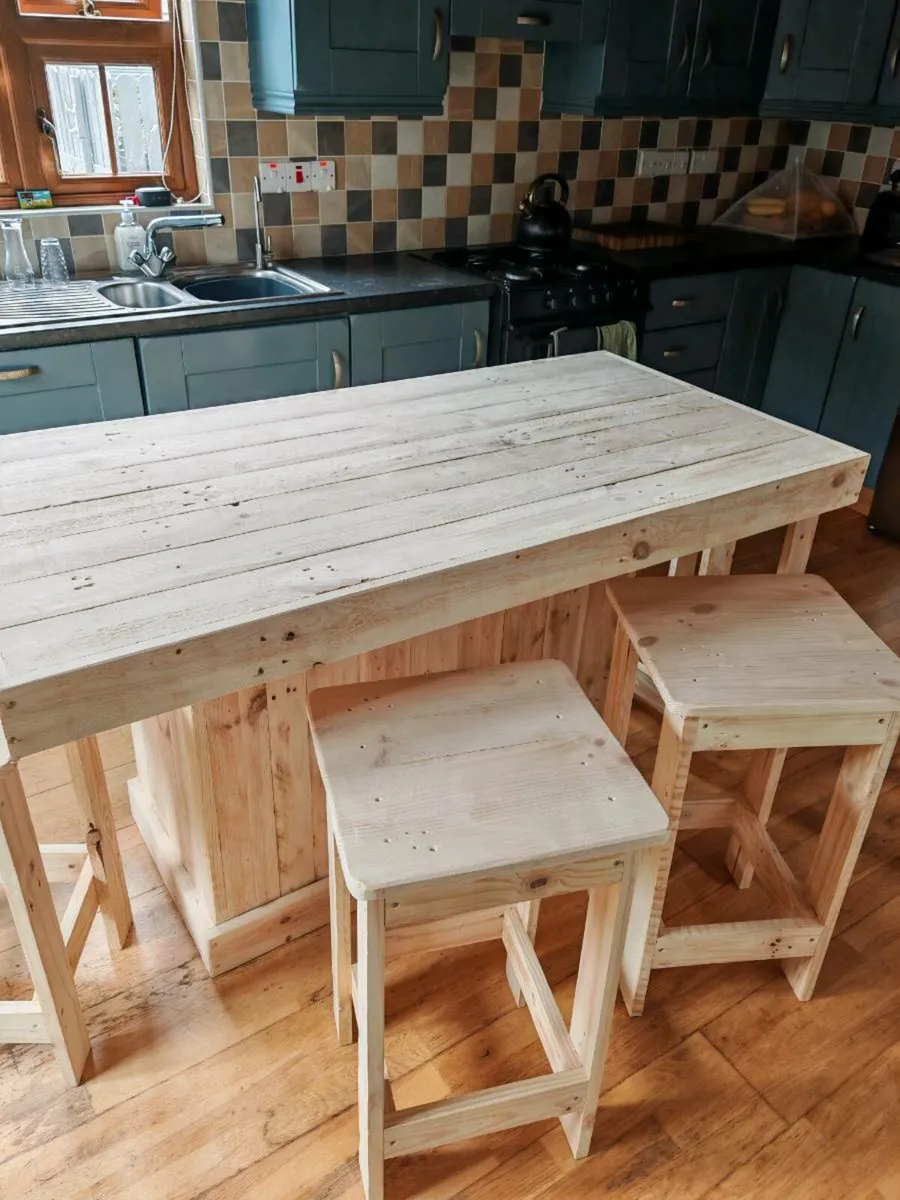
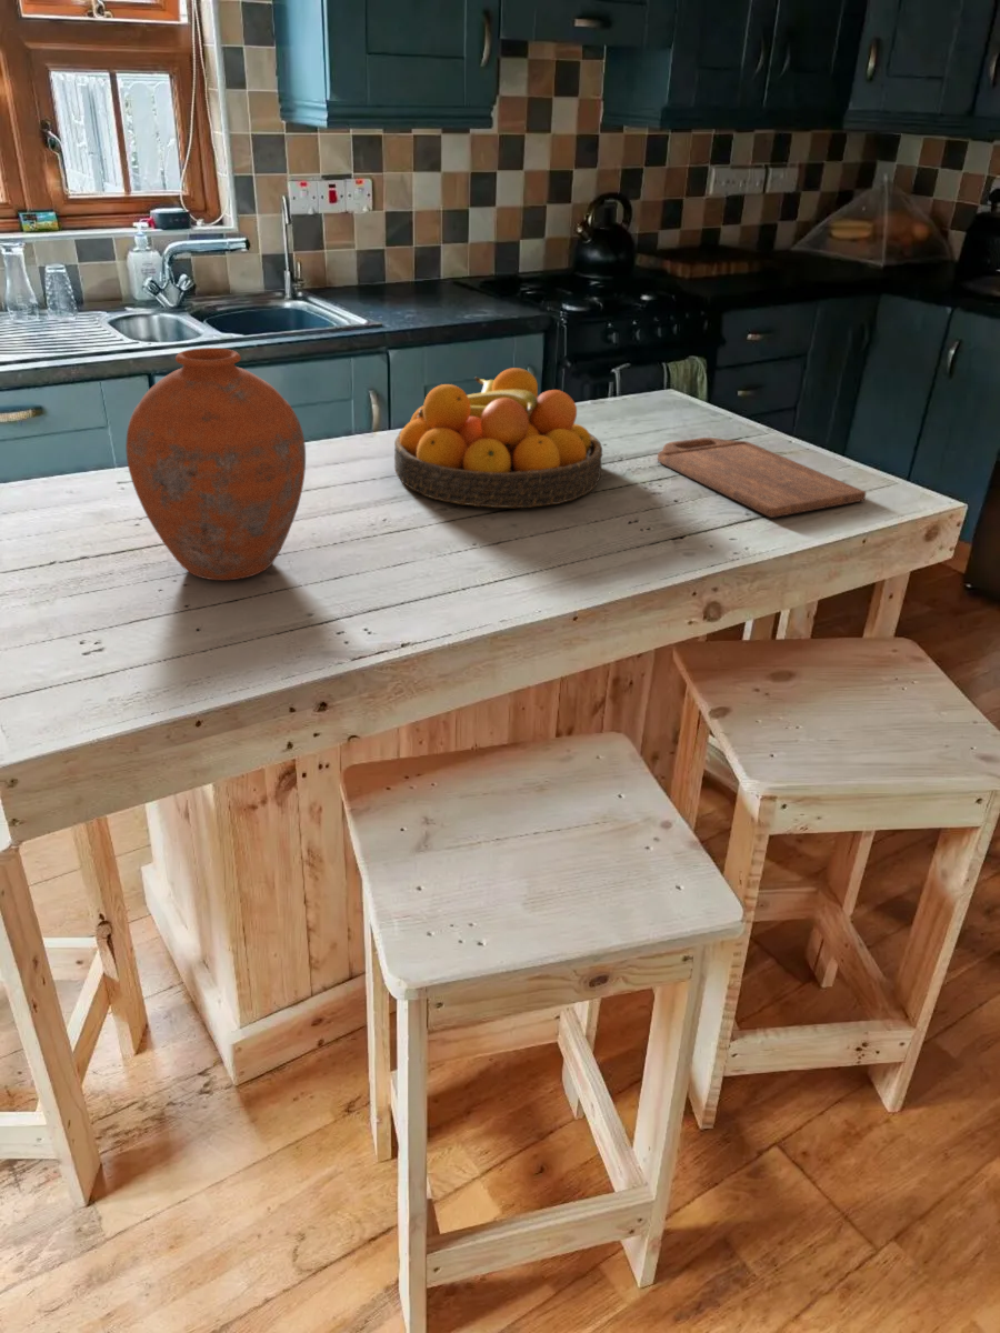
+ fruit bowl [393,367,603,509]
+ vase [124,347,307,581]
+ cutting board [657,437,867,519]
